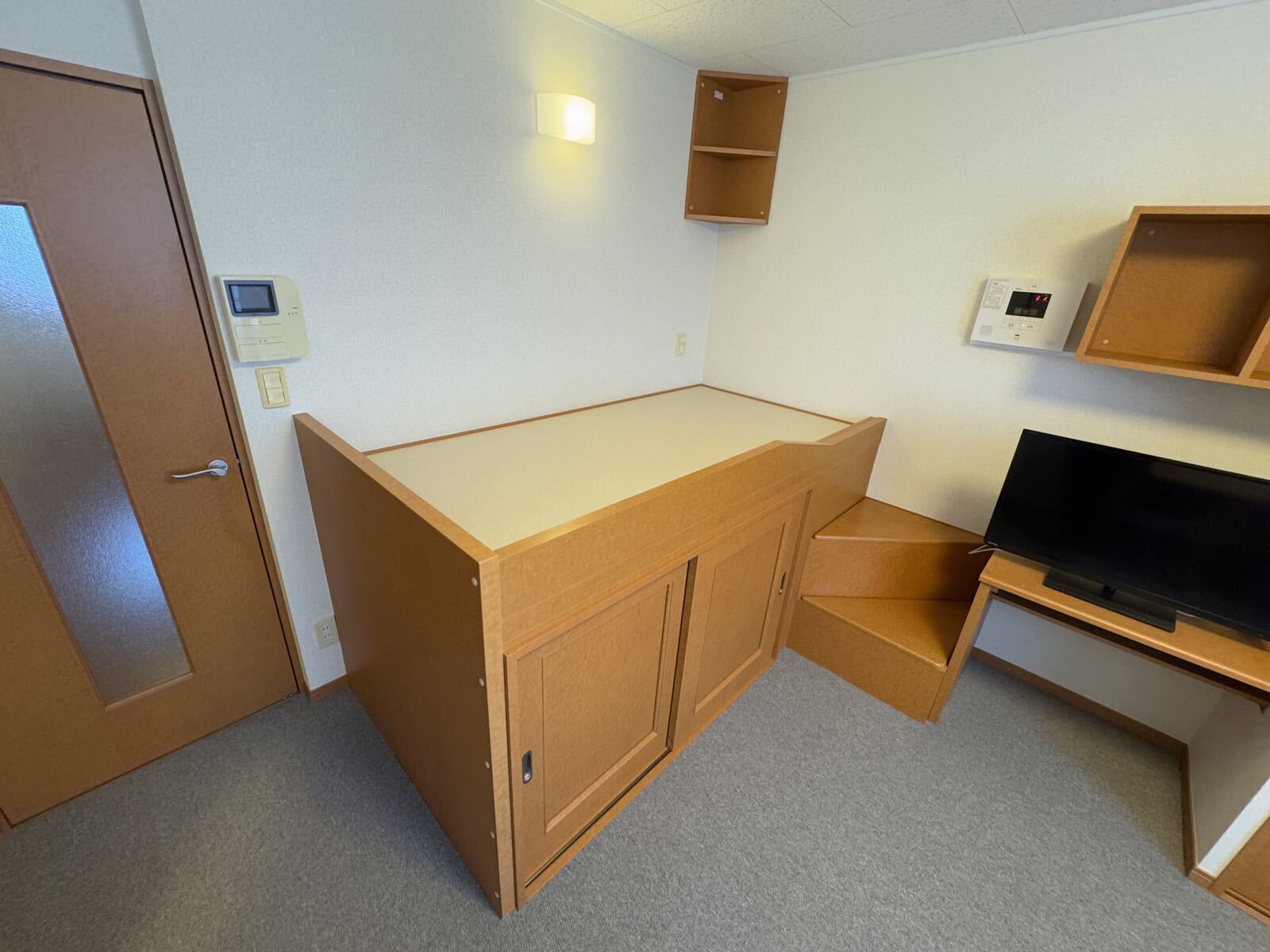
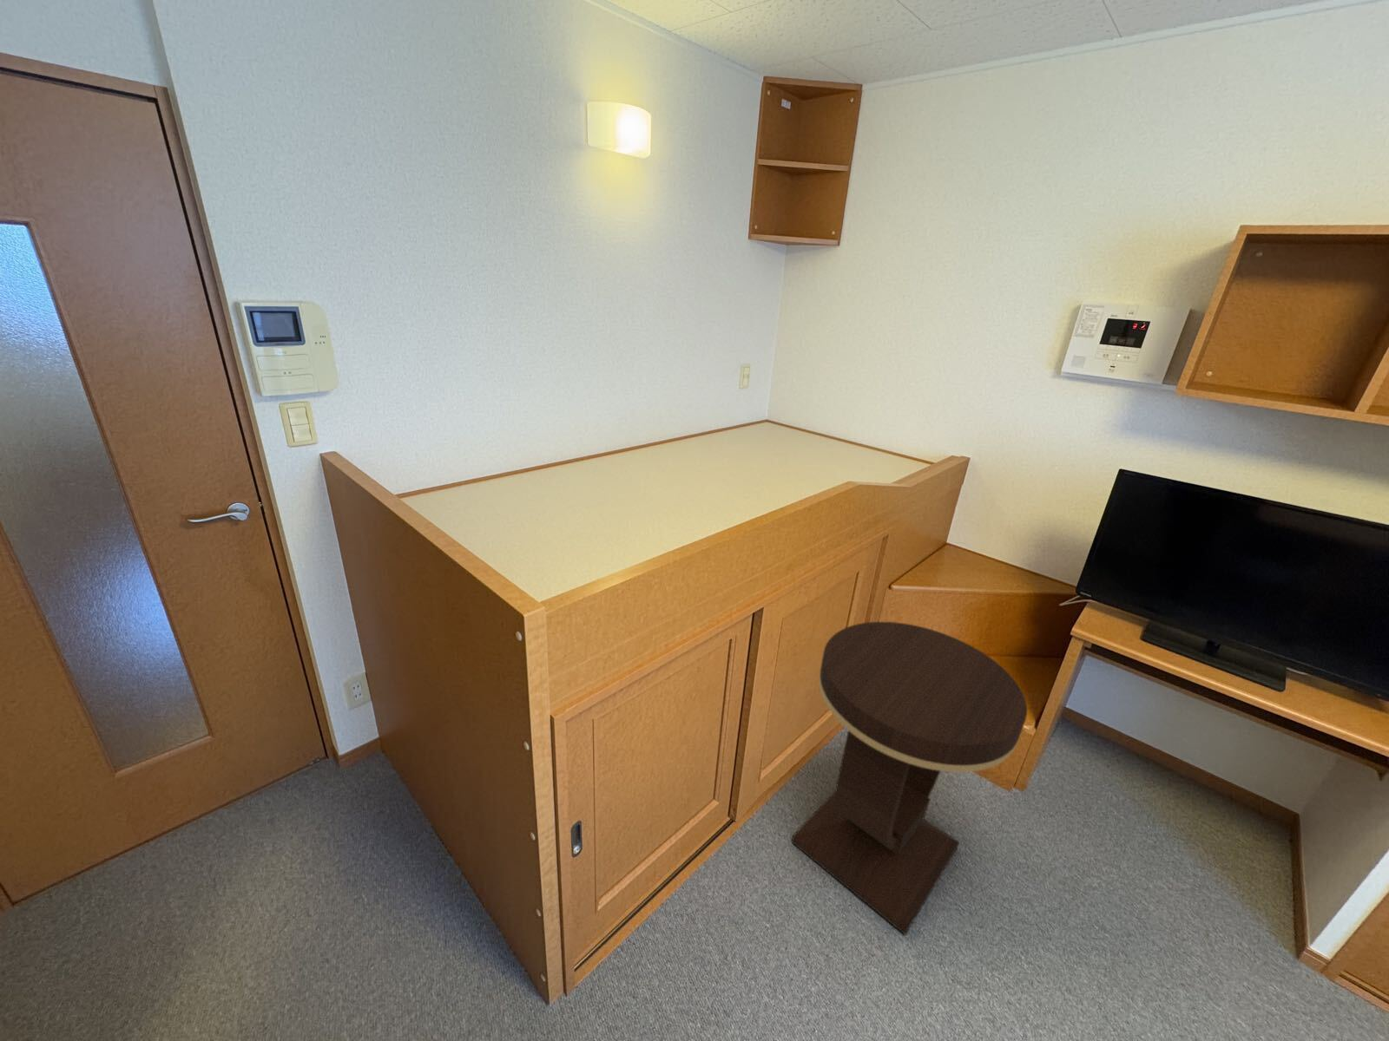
+ side table [791,621,1028,936]
